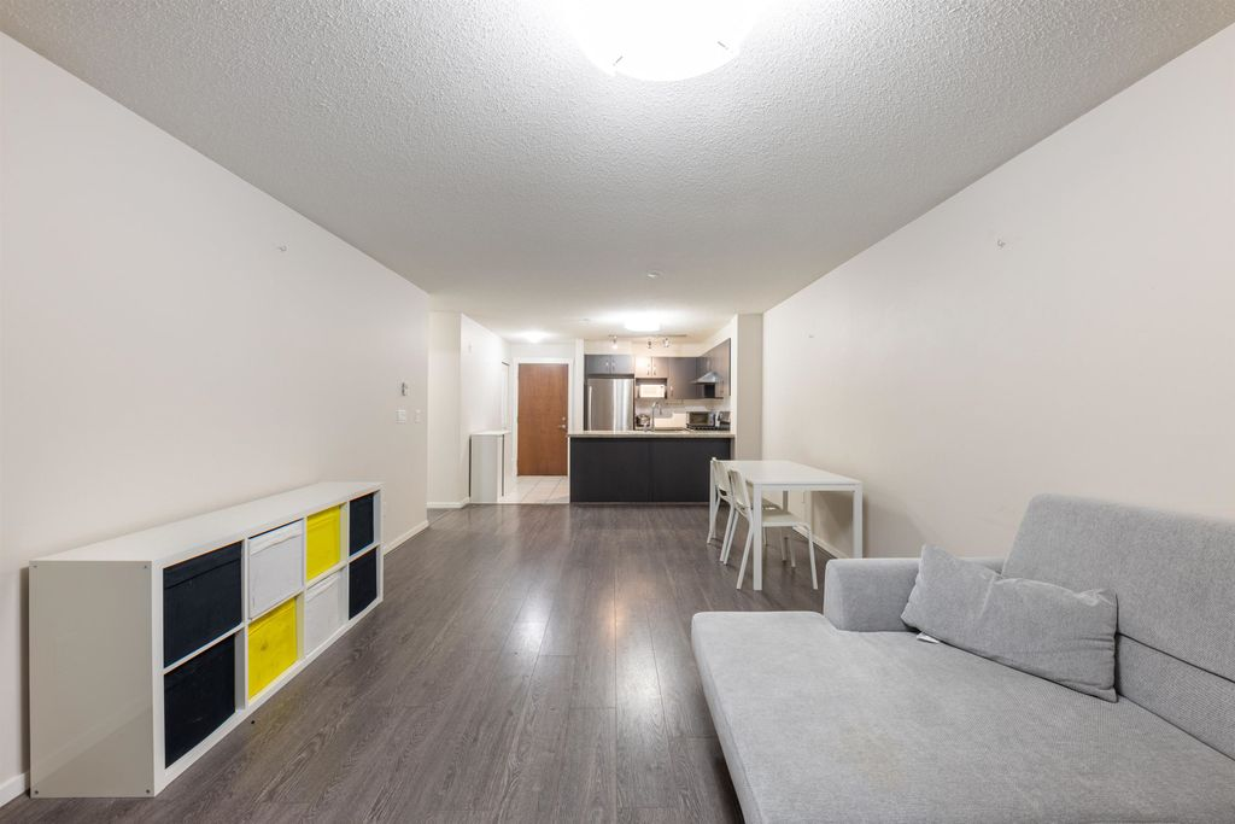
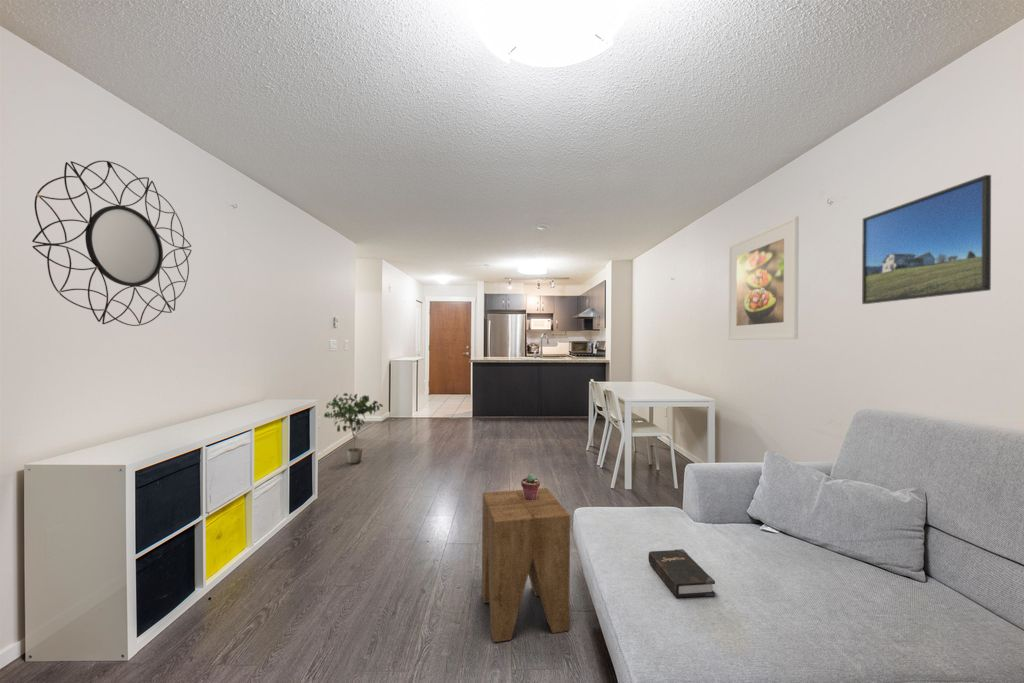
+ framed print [861,174,992,305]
+ side table [481,487,571,643]
+ home mirror [31,160,193,327]
+ potted plant [323,392,384,465]
+ hardback book [647,548,716,599]
+ potted succulent [520,473,541,501]
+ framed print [727,215,800,341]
